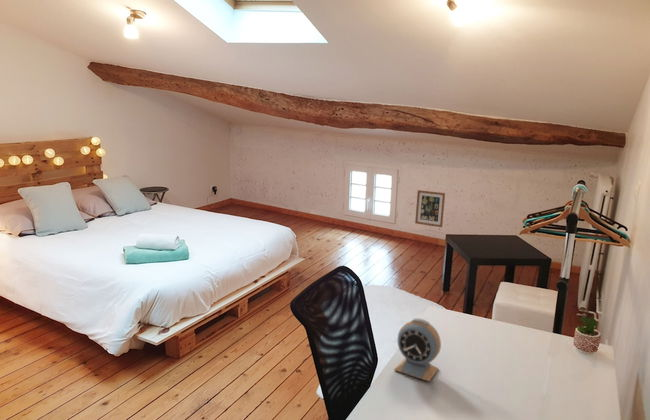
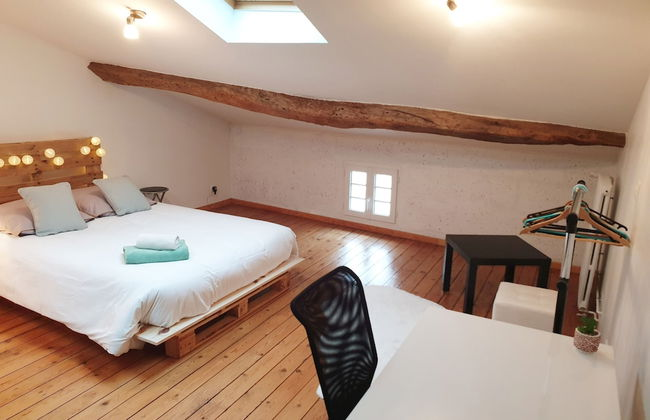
- wall art [414,189,446,228]
- alarm clock [393,317,442,382]
